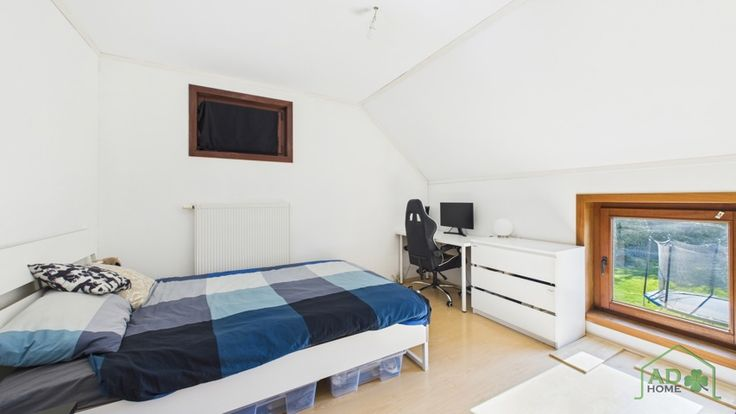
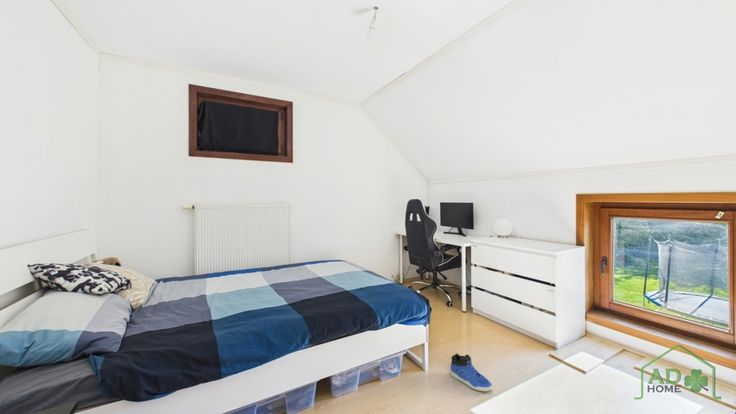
+ sneaker [450,353,493,392]
